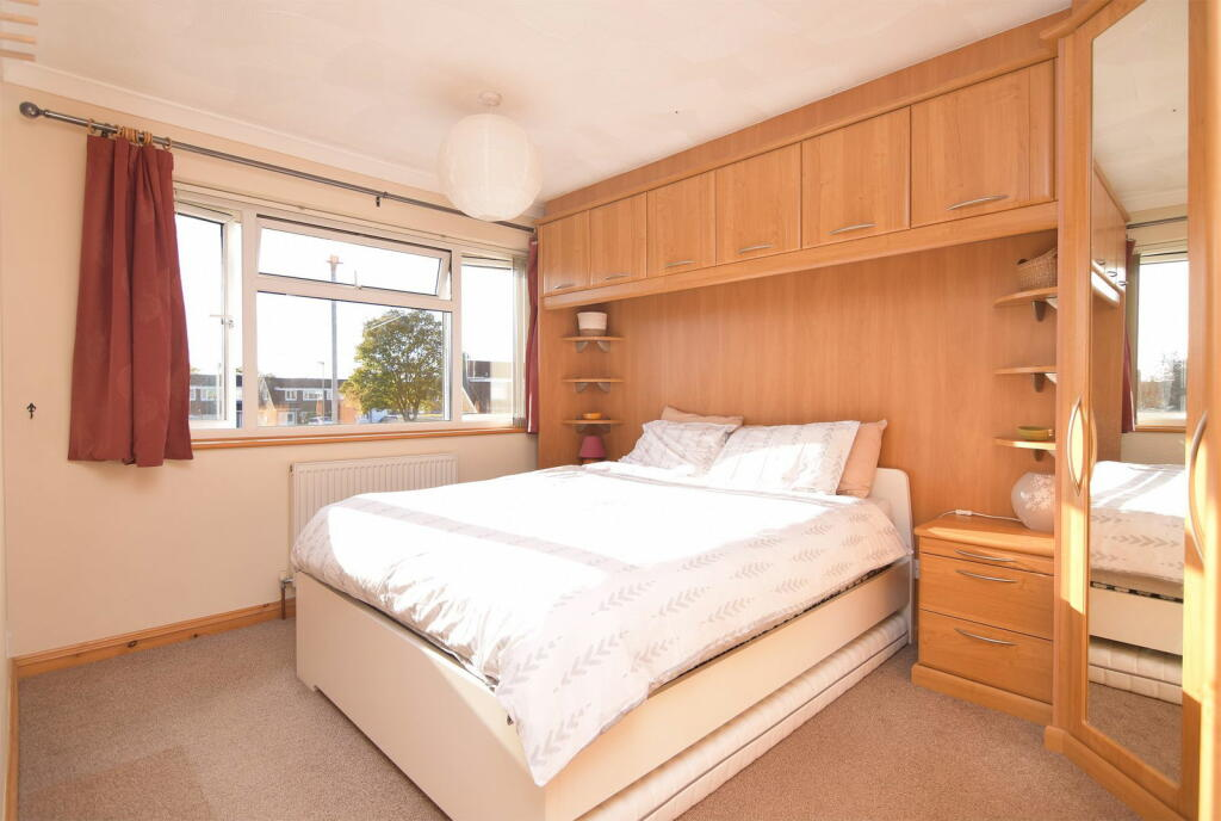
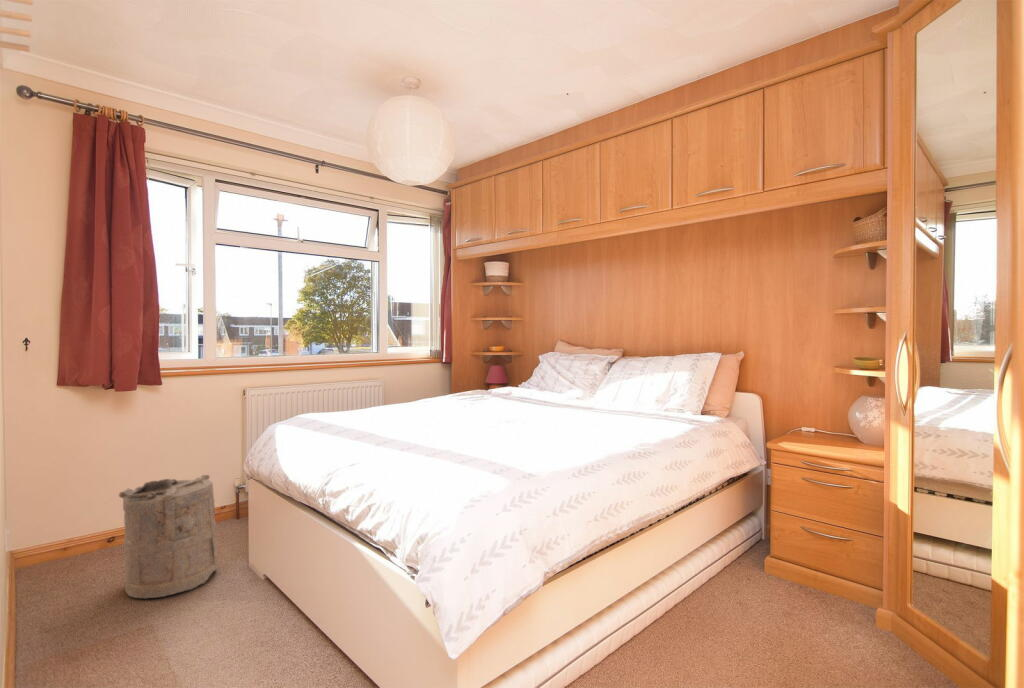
+ laundry hamper [118,474,219,600]
